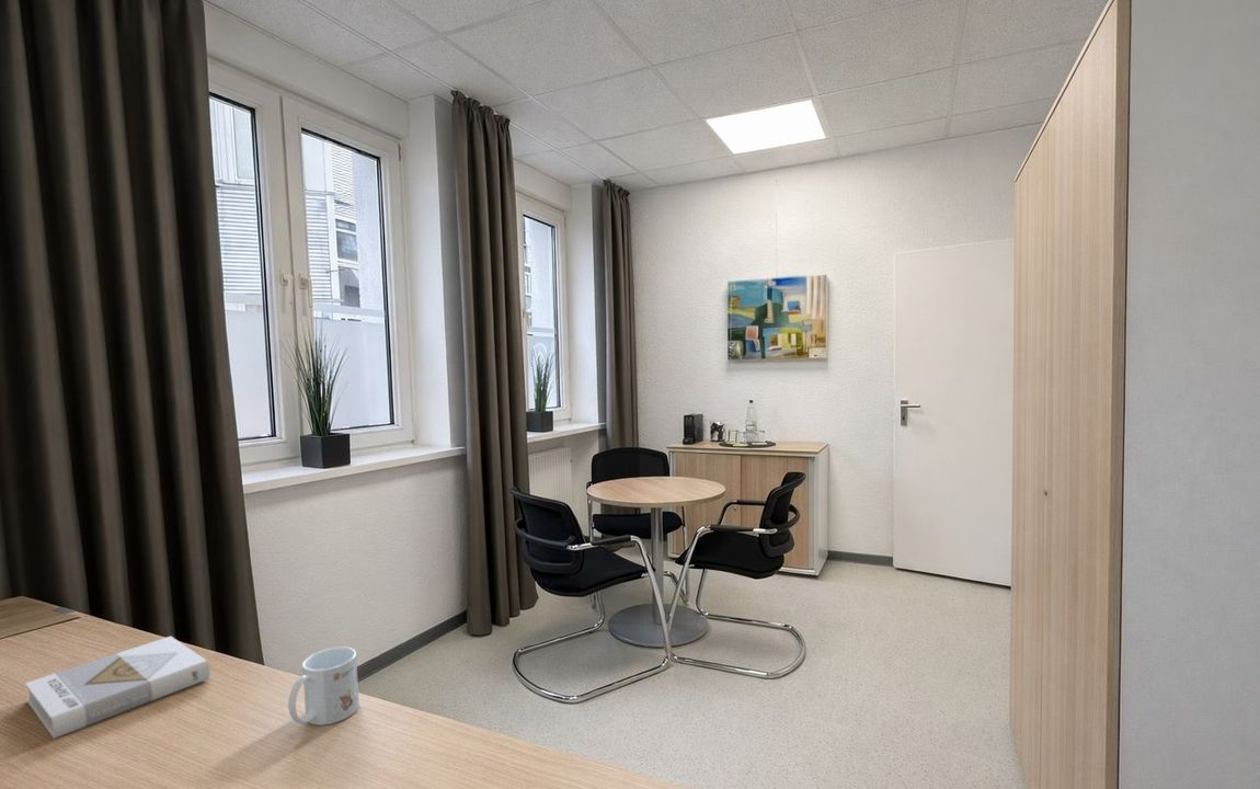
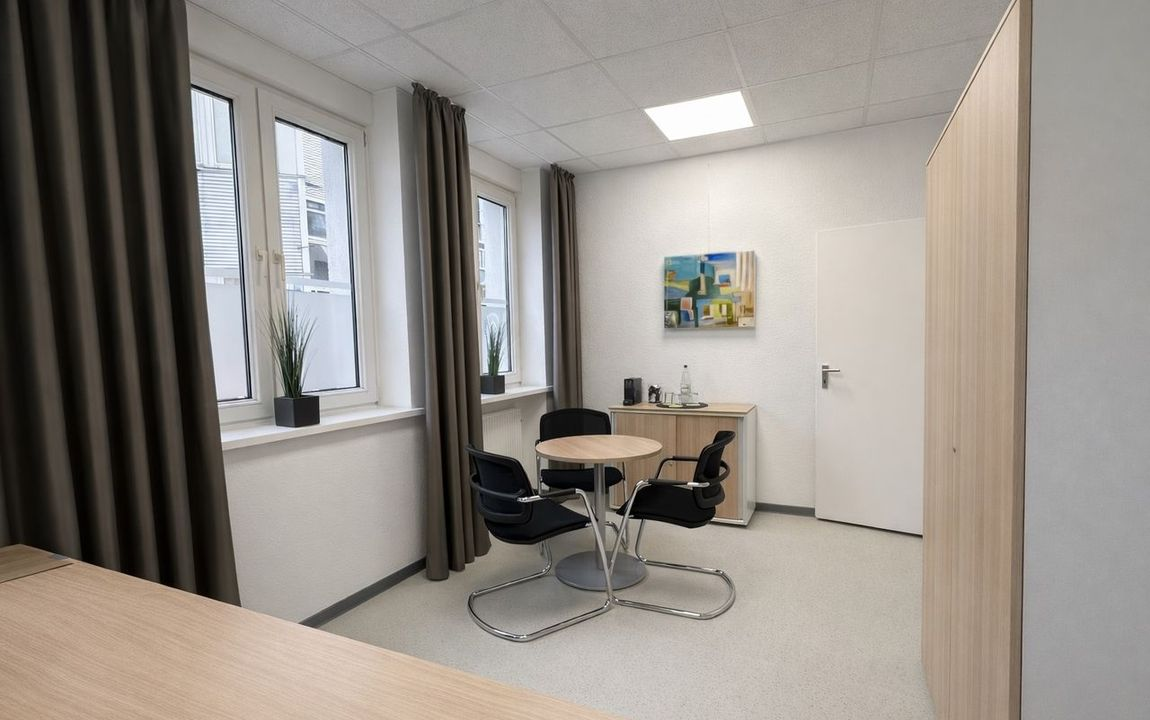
- mug [287,645,360,727]
- book [24,636,211,740]
